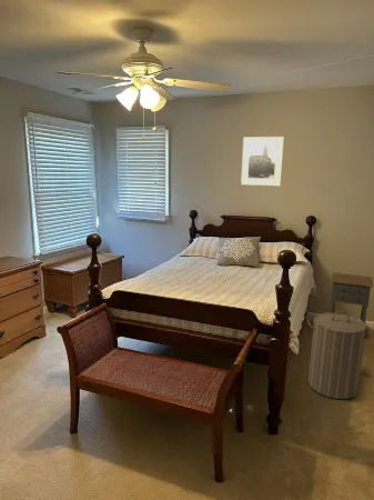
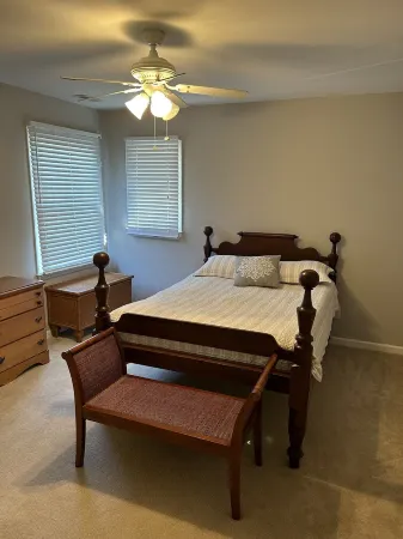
- laundry hamper [306,310,374,400]
- nightstand [330,271,374,336]
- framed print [240,136,285,187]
